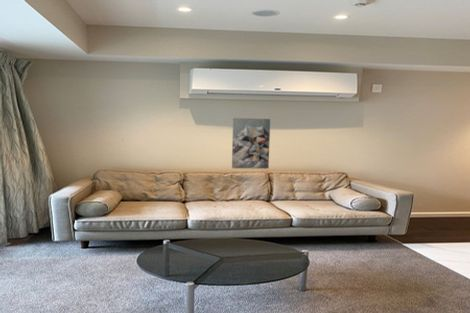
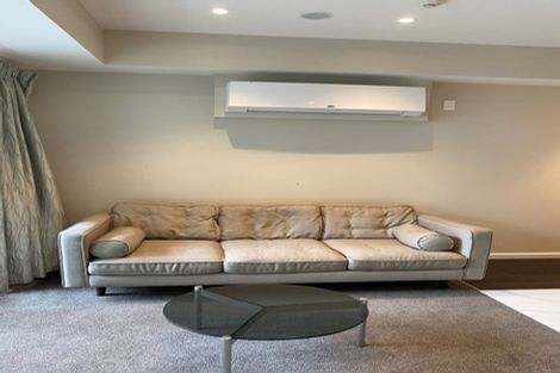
- wall art [231,117,271,170]
